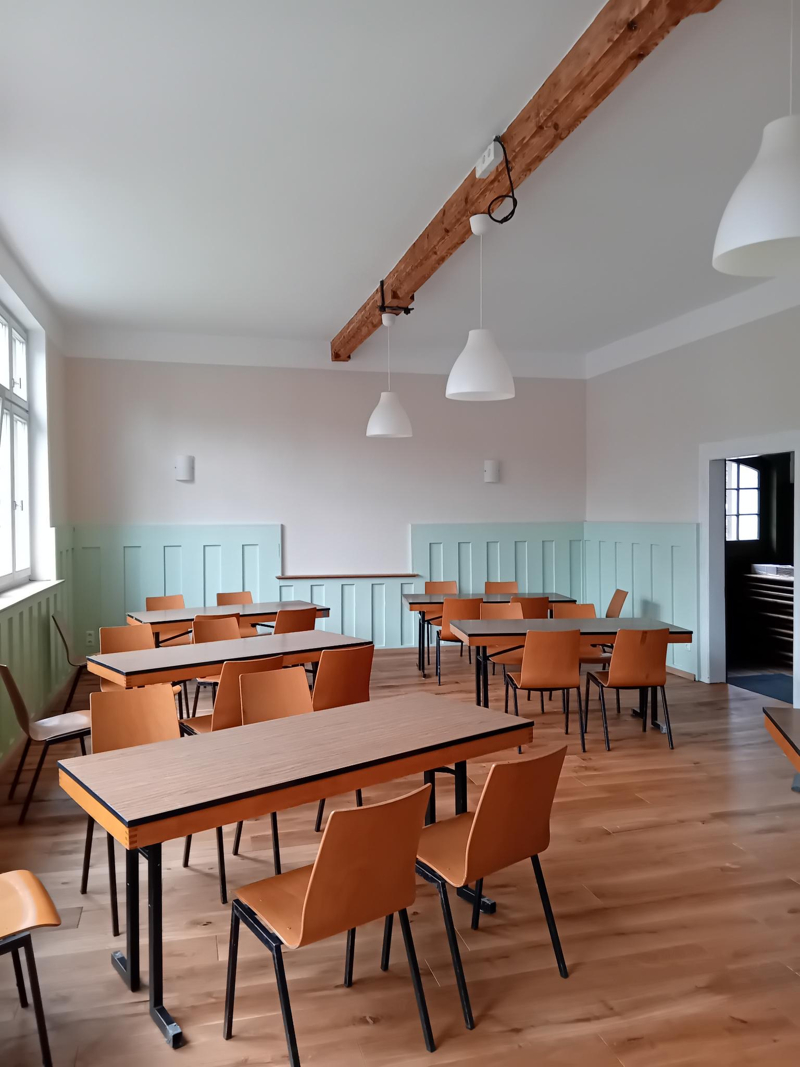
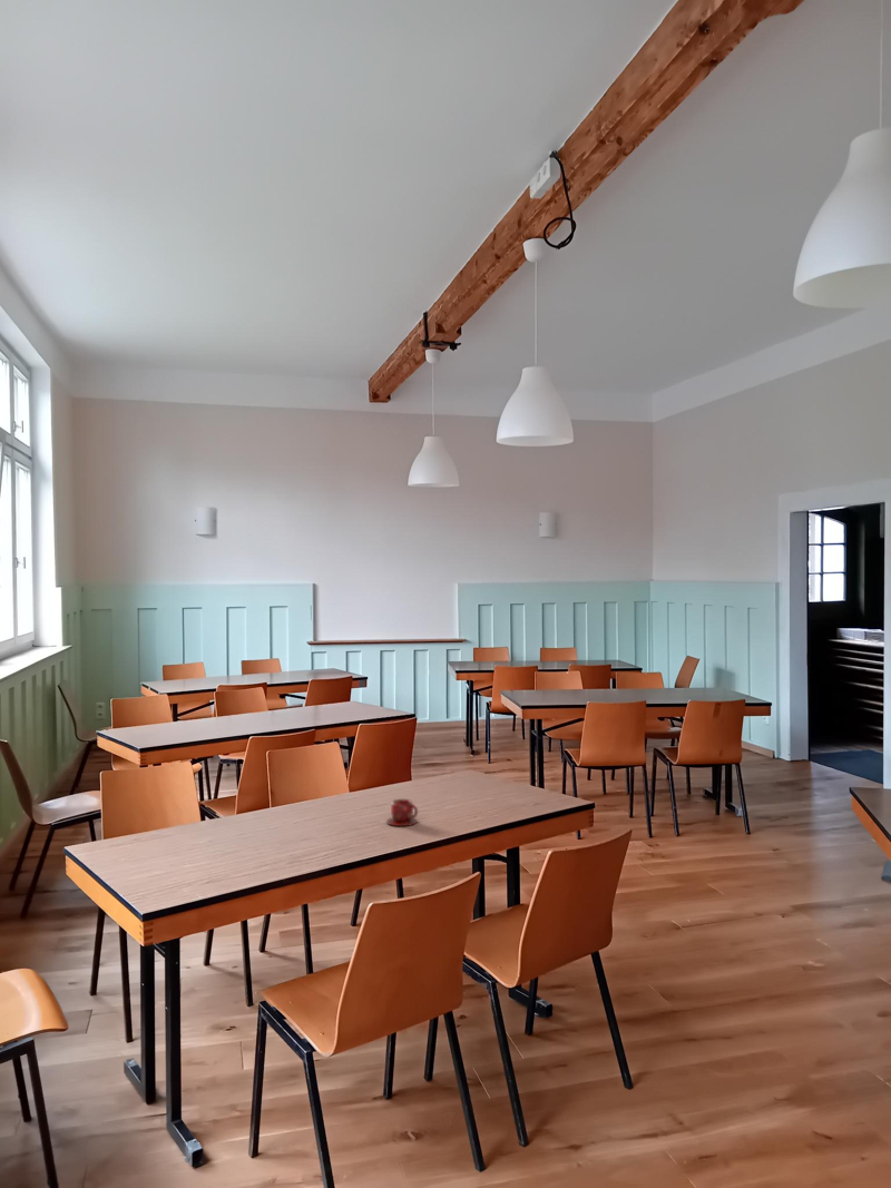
+ teacup [385,798,419,827]
